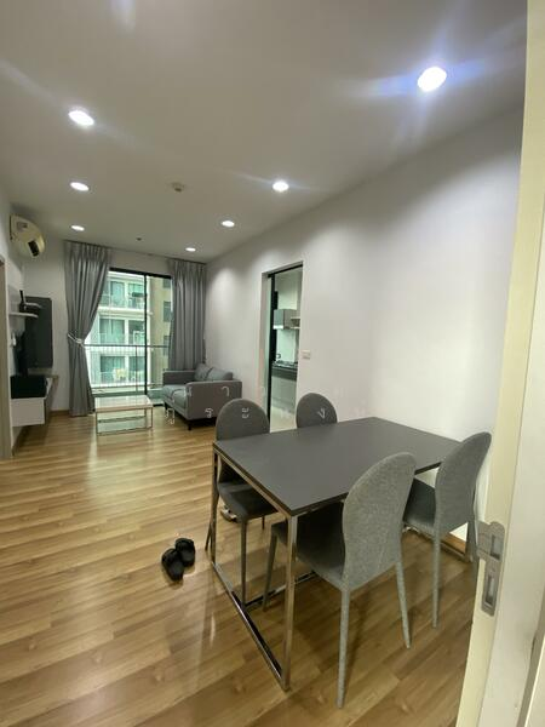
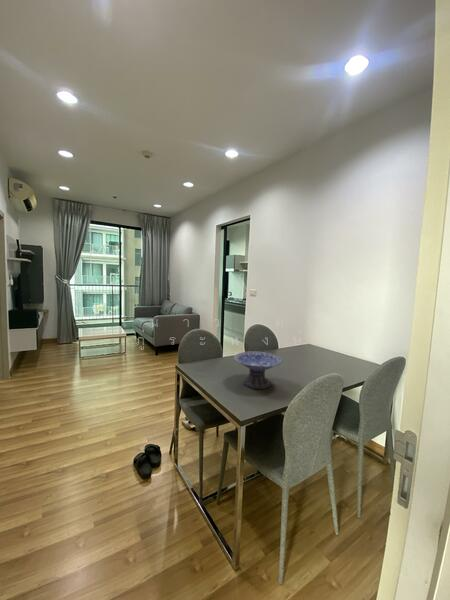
+ decorative bowl [233,350,283,390]
